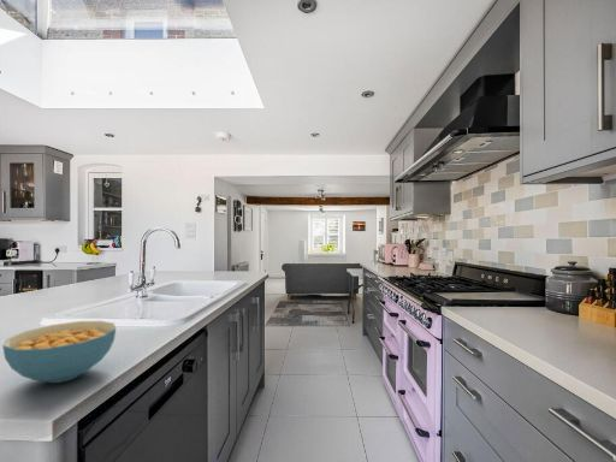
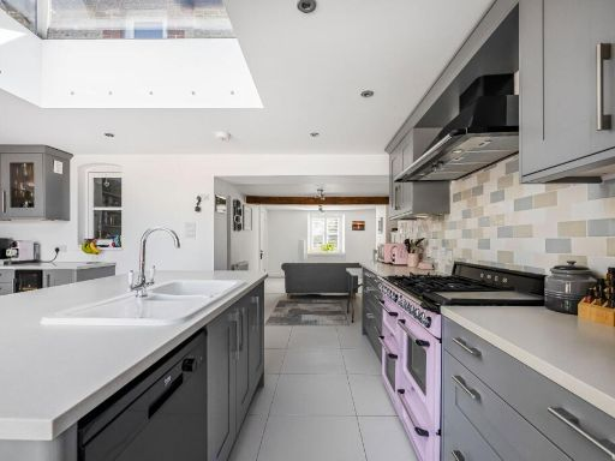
- cereal bowl [1,320,117,384]
